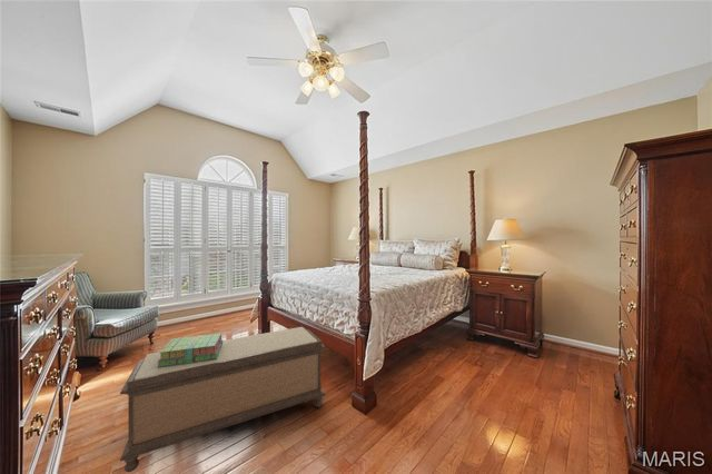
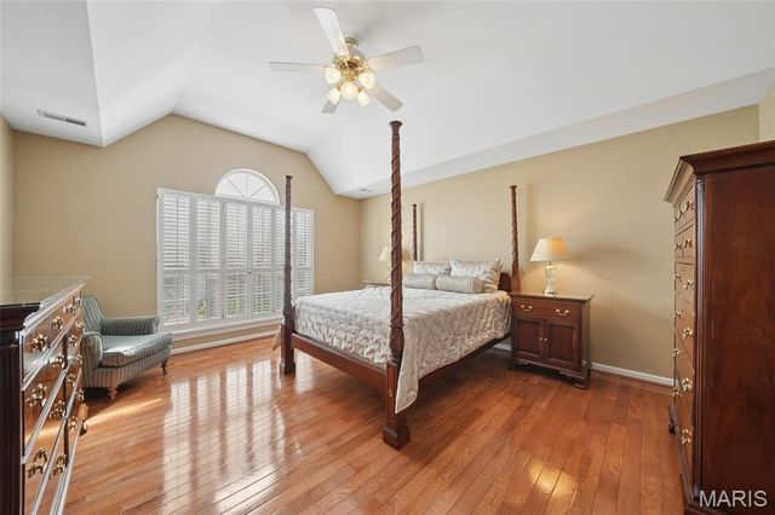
- bench [119,326,327,473]
- stack of books [158,333,224,367]
